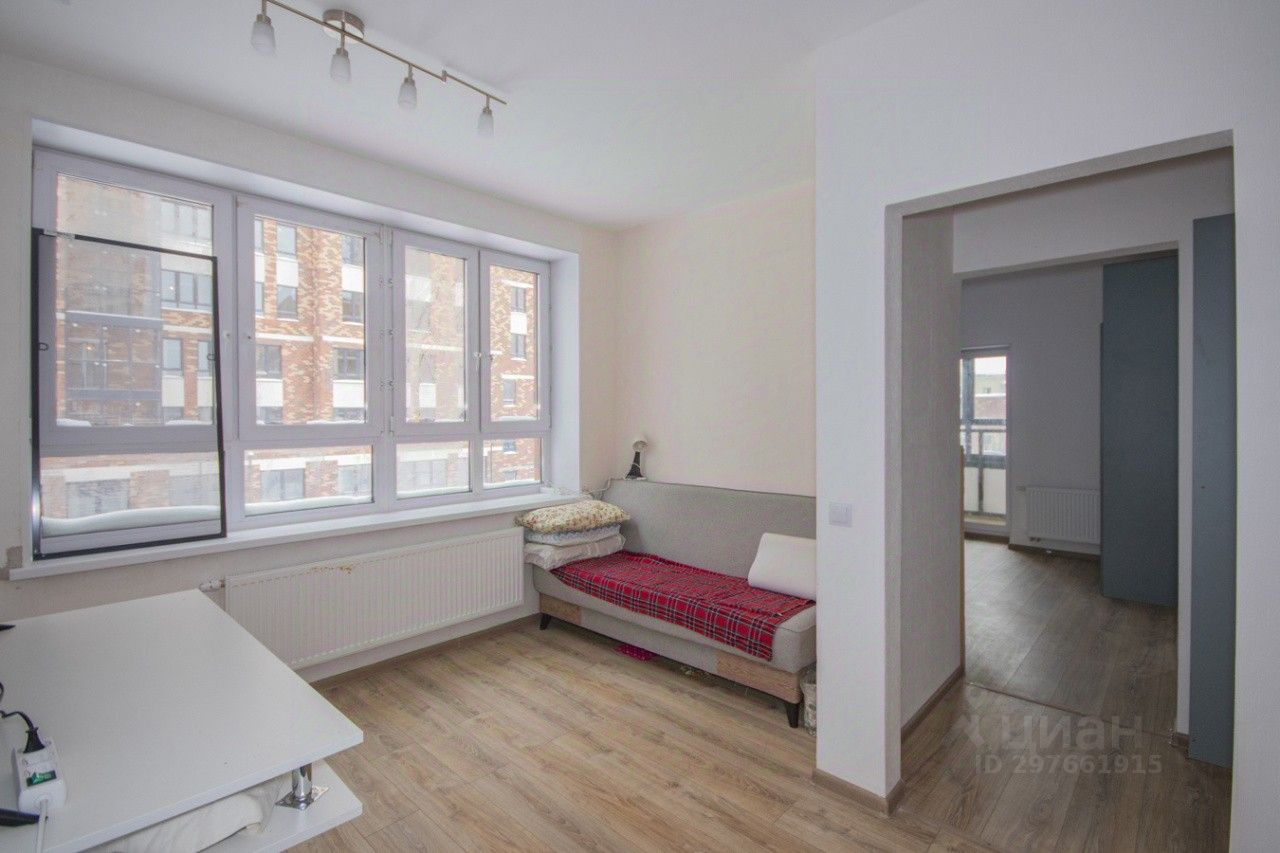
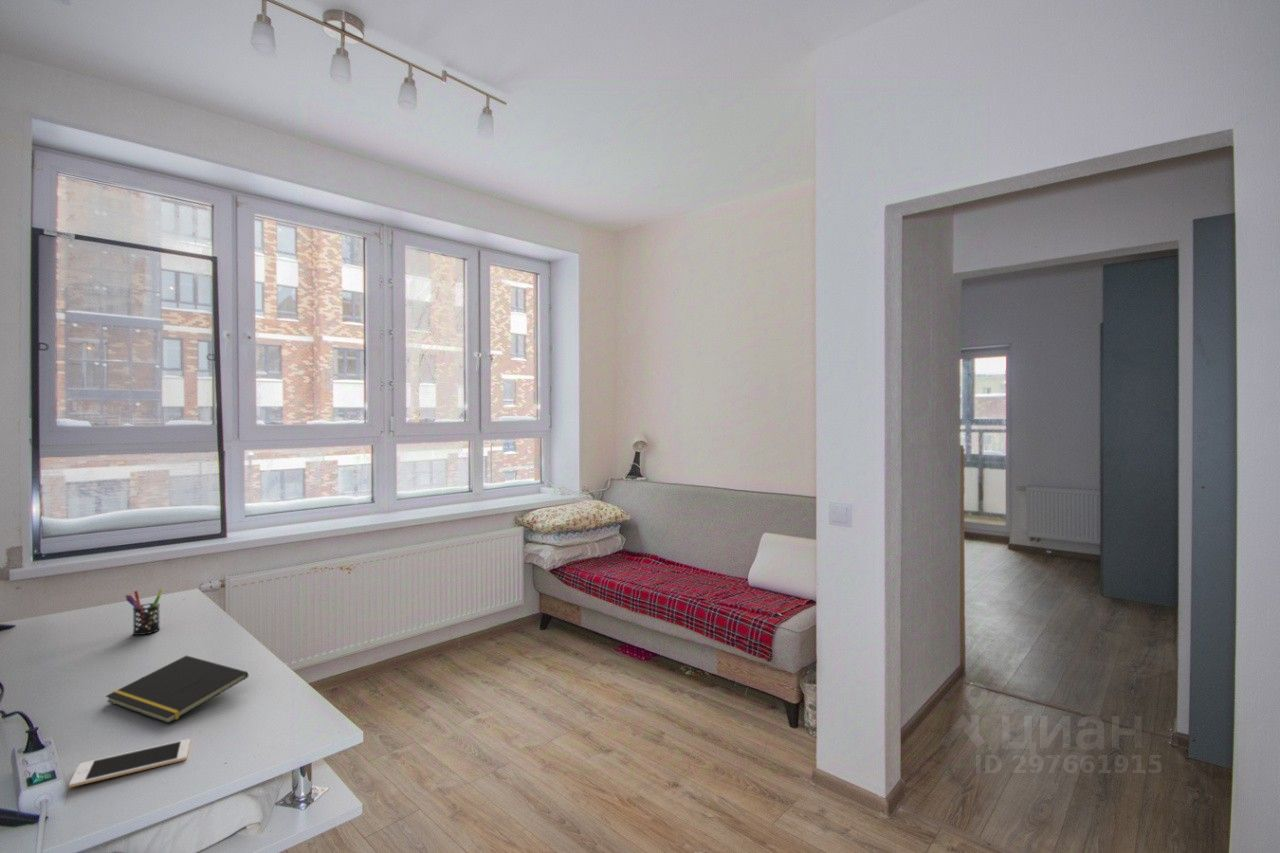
+ notepad [105,655,249,725]
+ cell phone [68,738,191,789]
+ pen holder [124,588,164,636]
